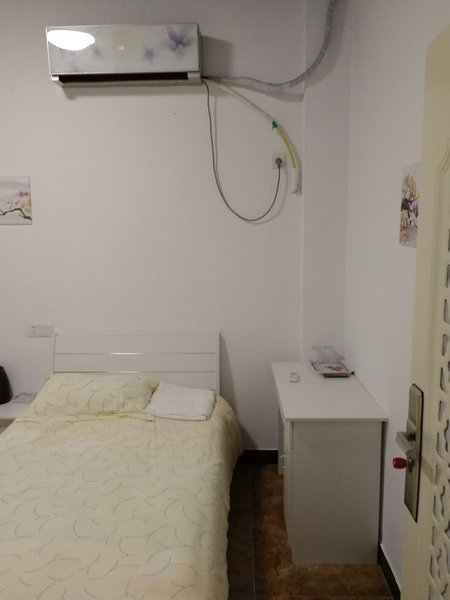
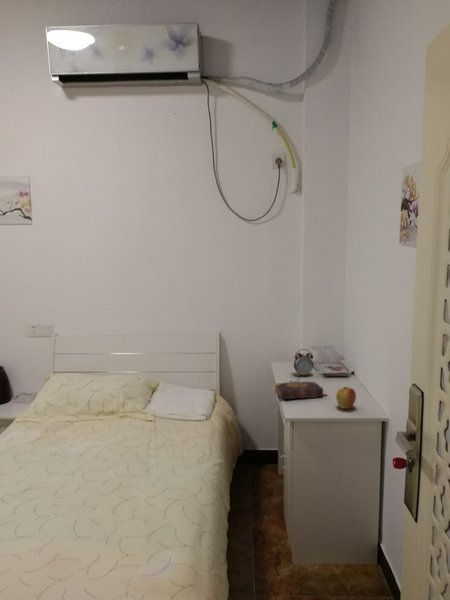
+ alarm clock [293,348,314,377]
+ apple [335,386,357,410]
+ book [273,380,329,400]
